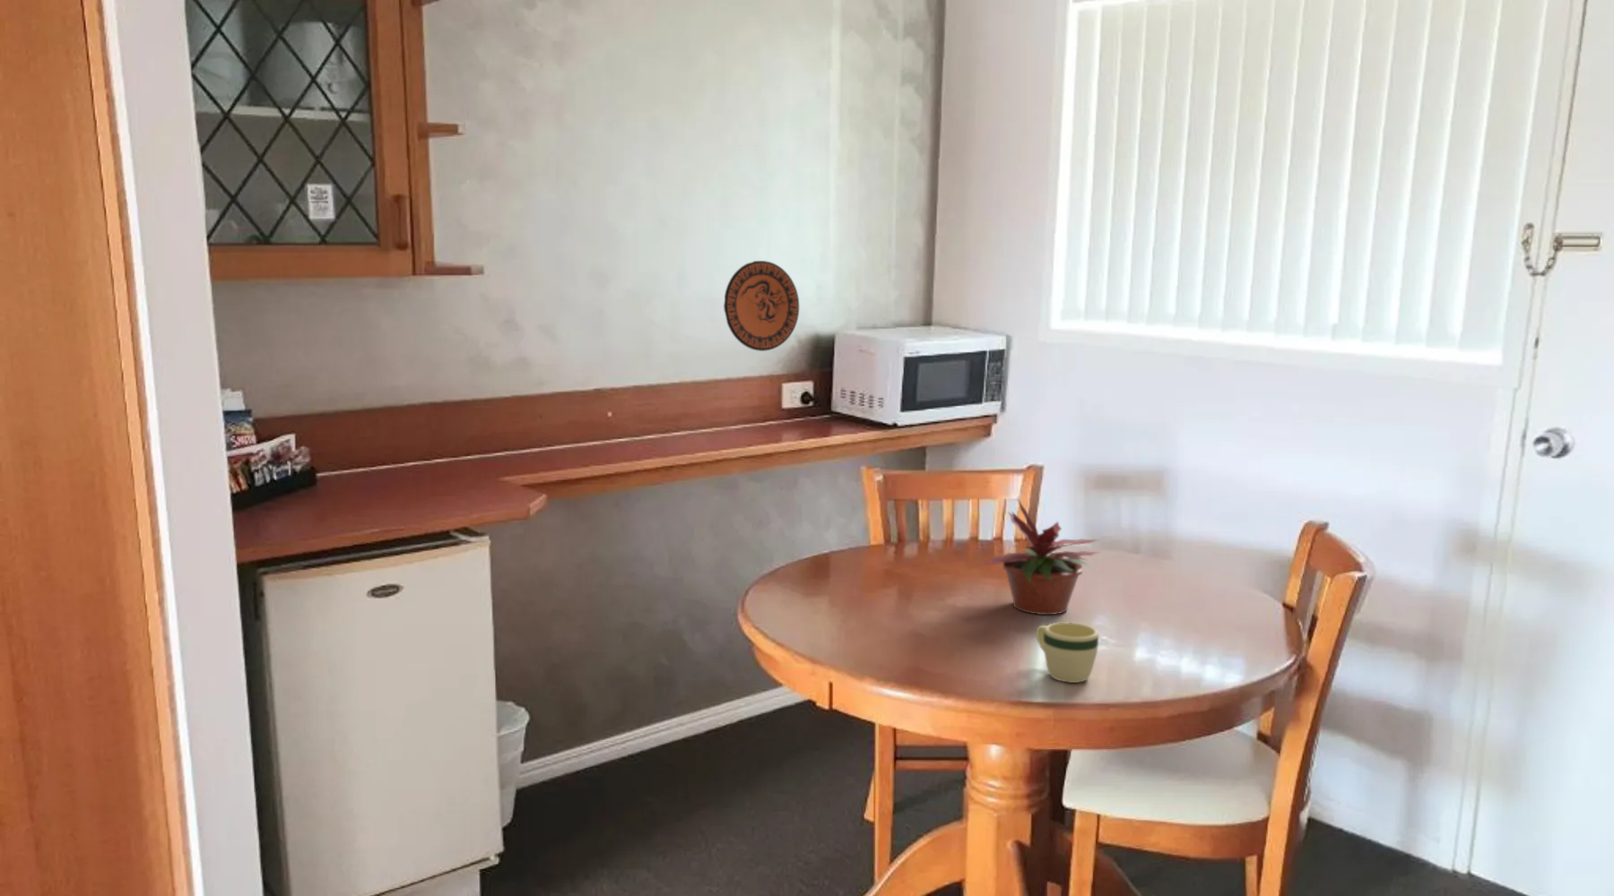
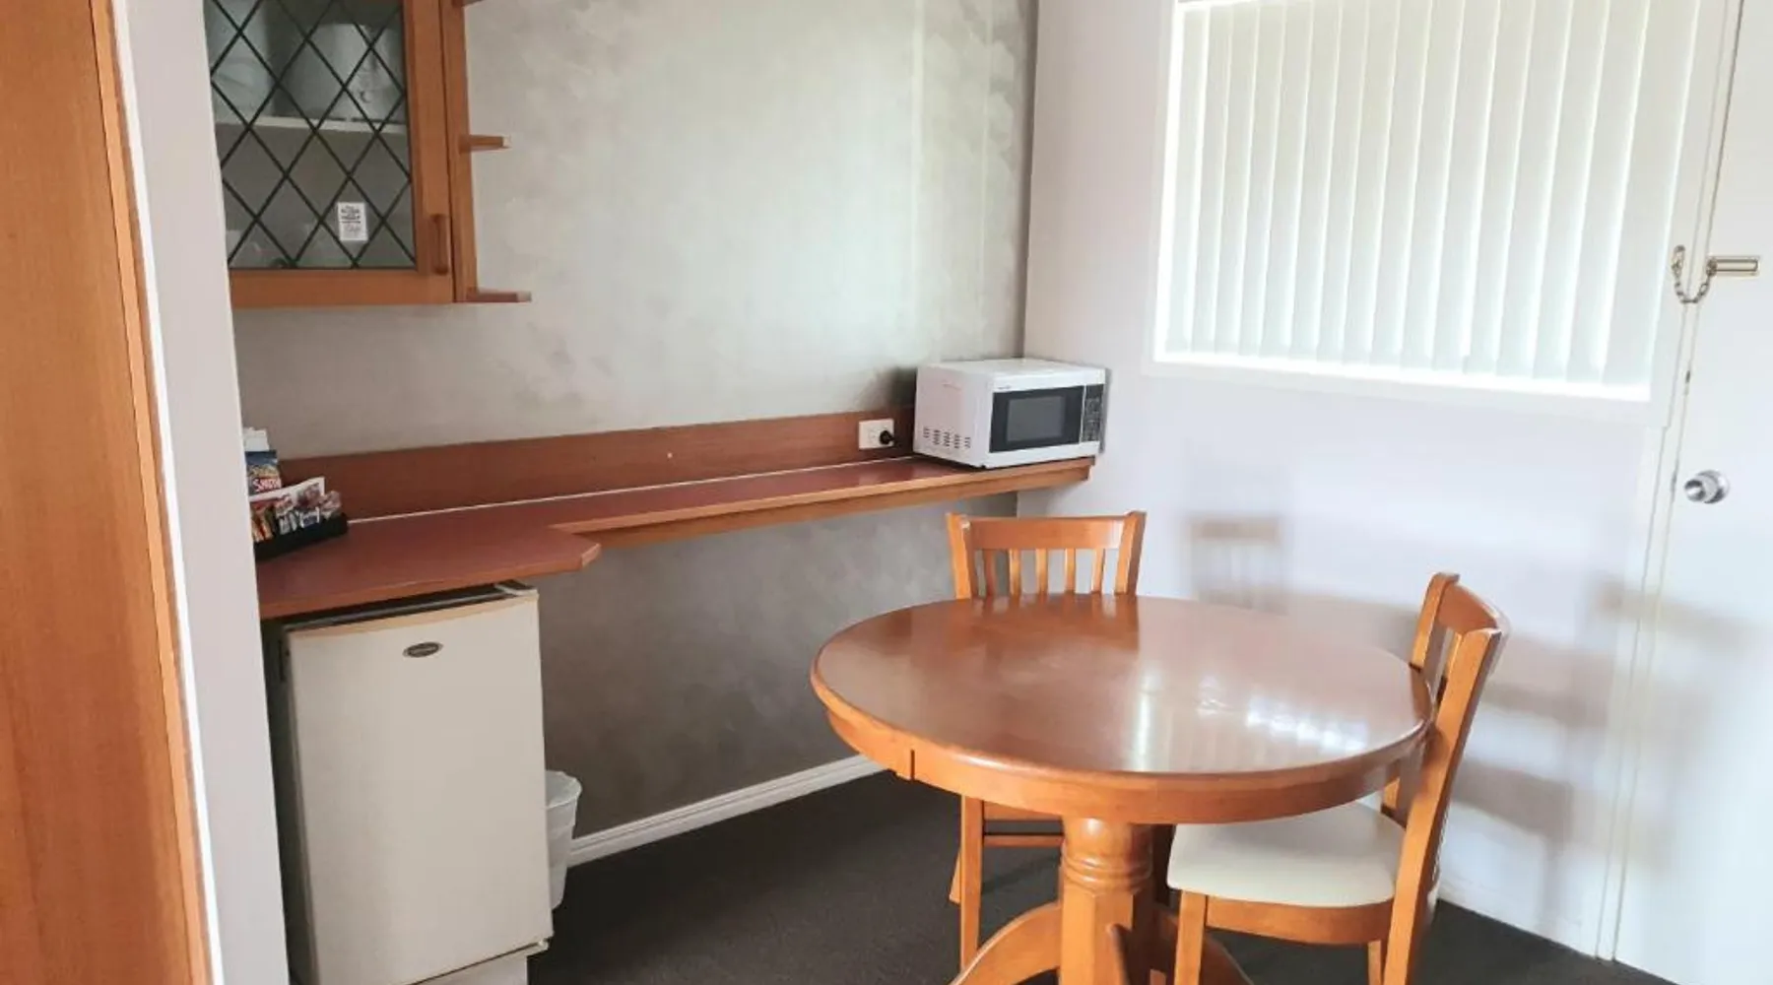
- decorative plate [723,259,800,352]
- potted plant [977,497,1103,616]
- mug [1036,621,1100,684]
